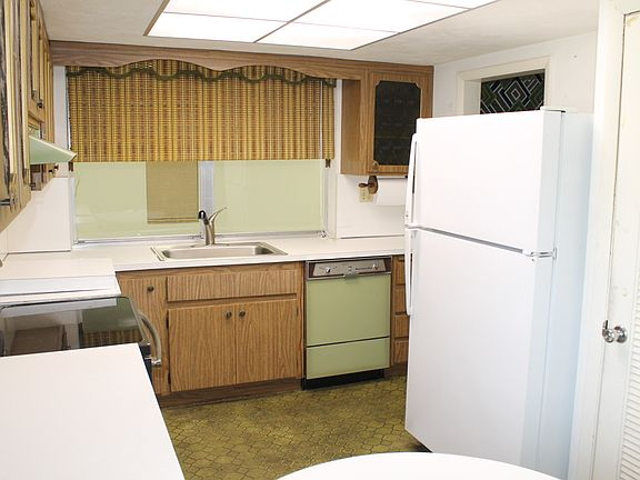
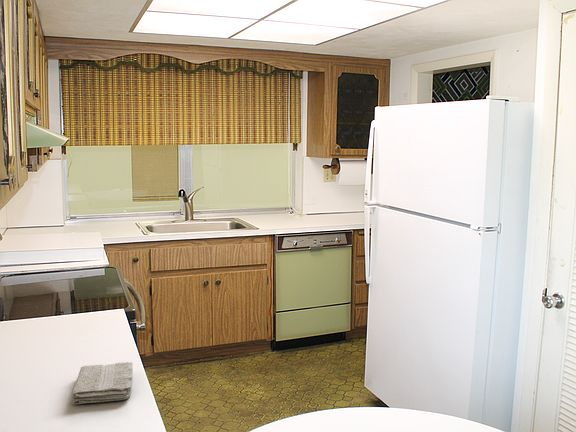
+ washcloth [71,361,134,405]
